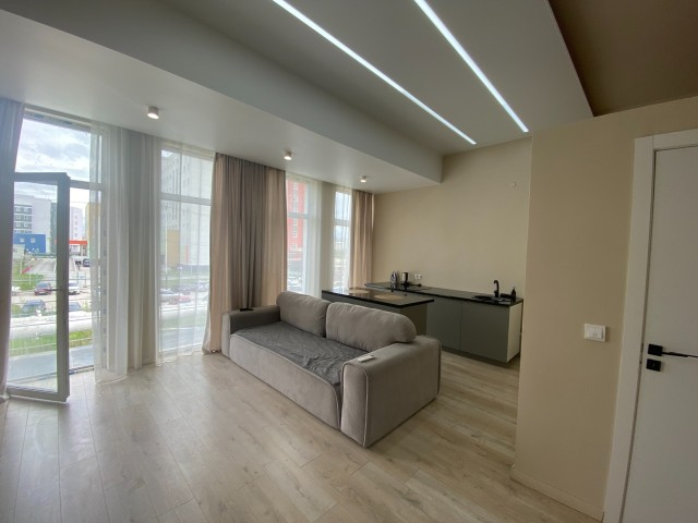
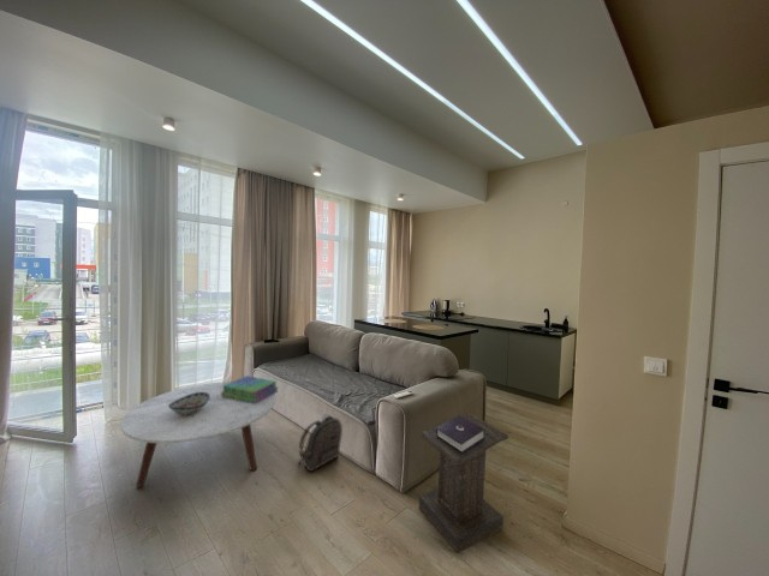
+ stack of books [221,374,279,403]
+ backpack [298,413,344,473]
+ lectern [418,412,509,554]
+ decorative bowl [168,392,210,415]
+ coffee table [119,380,278,488]
